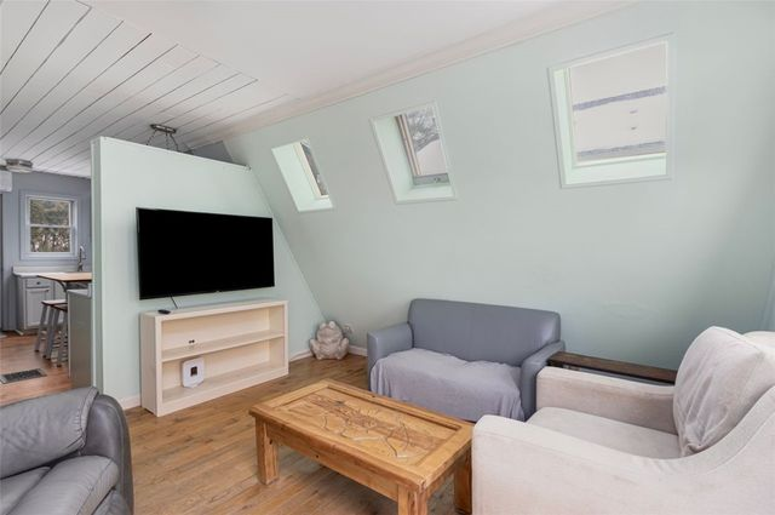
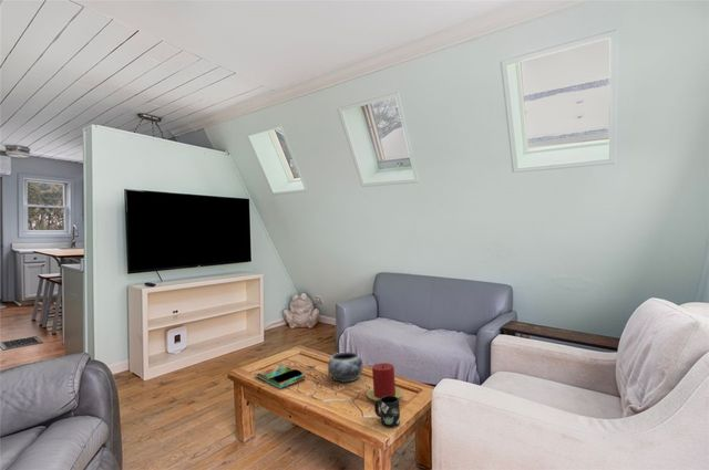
+ candle [366,362,404,401]
+ mug [373,396,401,428]
+ decorative bowl [327,351,364,384]
+ book [254,364,308,389]
